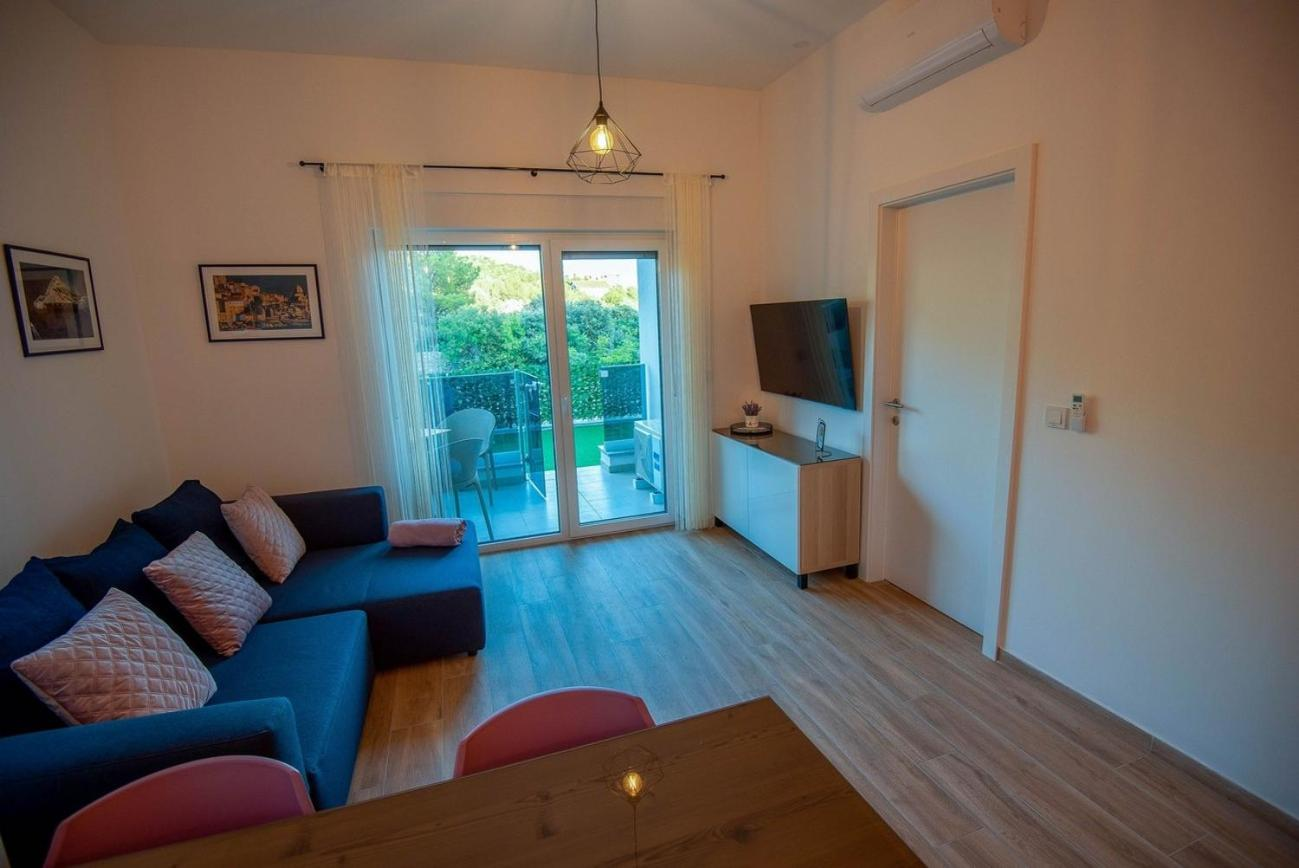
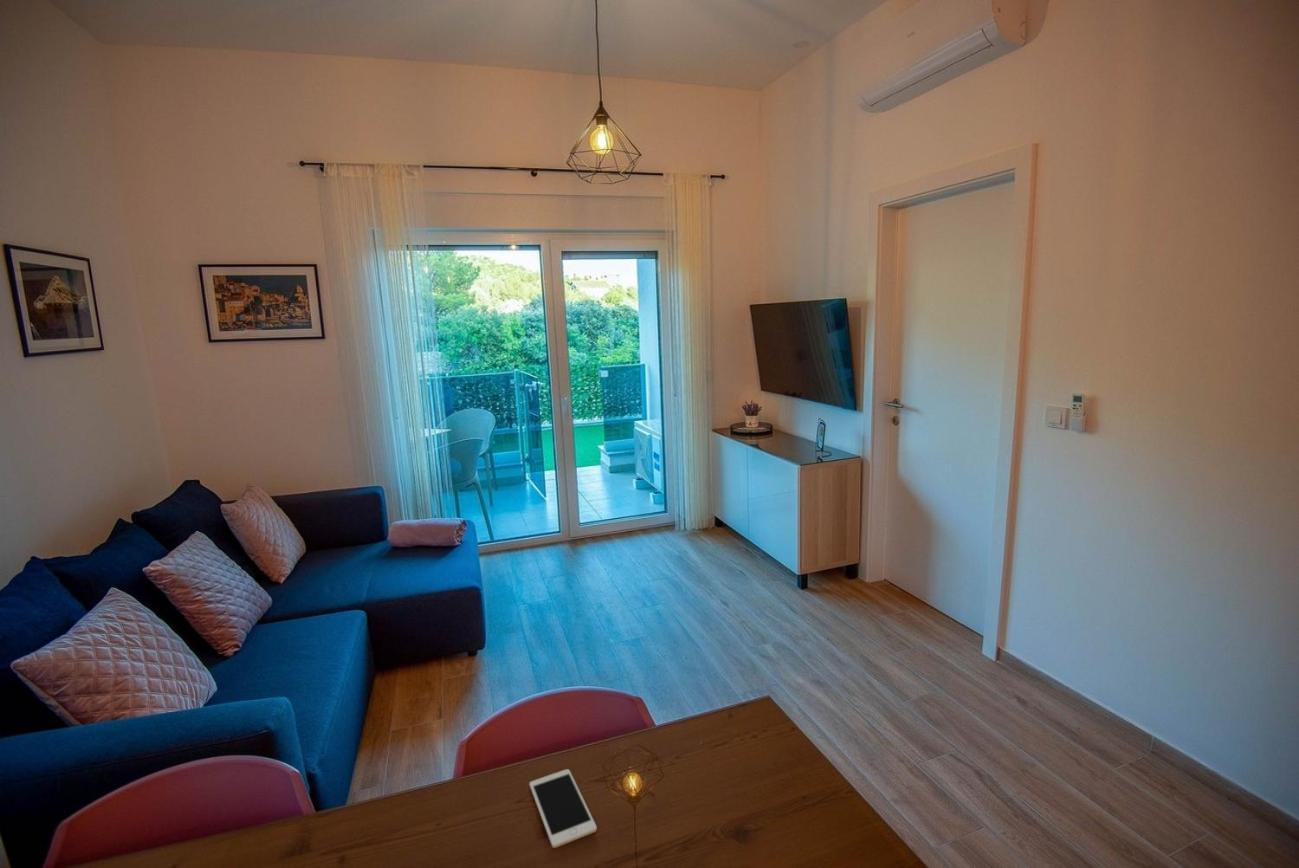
+ cell phone [528,768,598,849]
